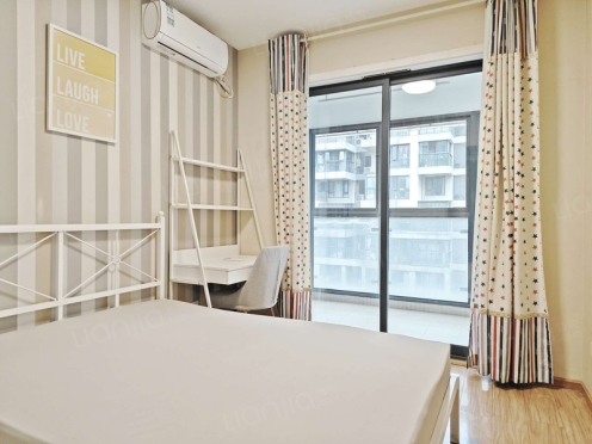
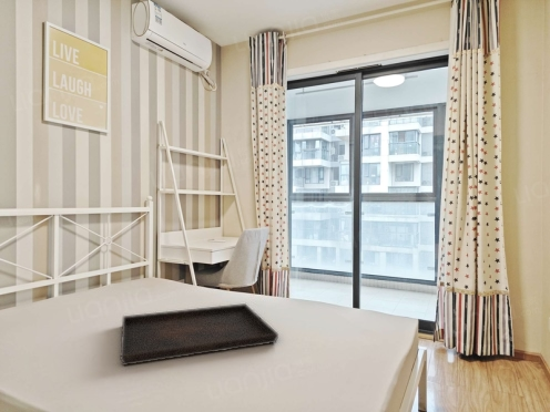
+ serving tray [120,302,279,367]
